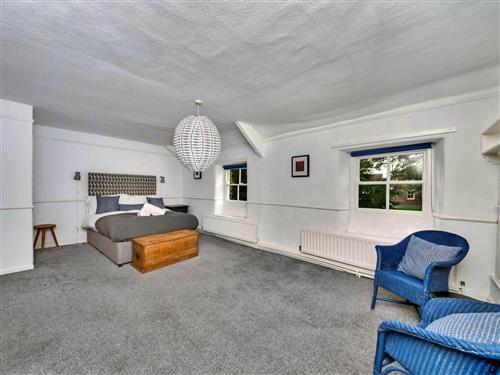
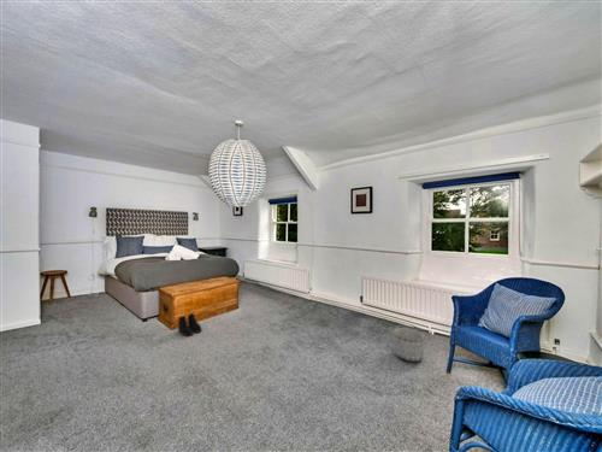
+ planter [393,327,426,363]
+ boots [177,312,202,337]
